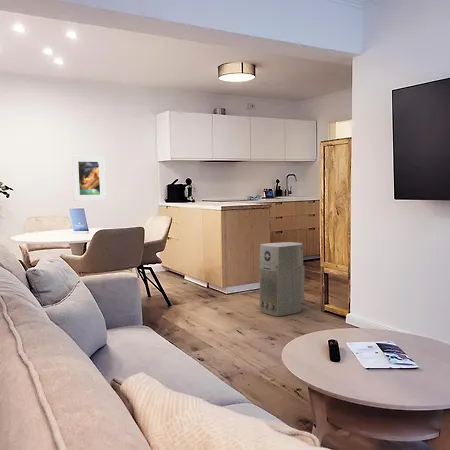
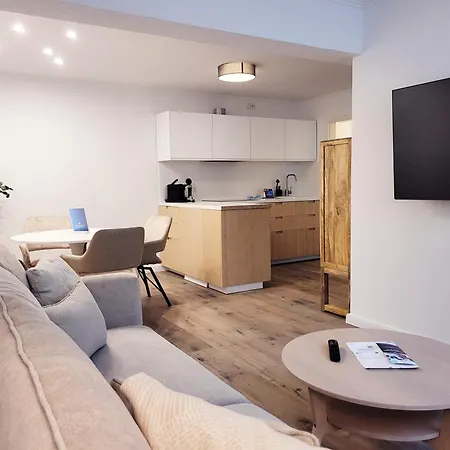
- air purifier [258,241,305,317]
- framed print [71,155,107,202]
